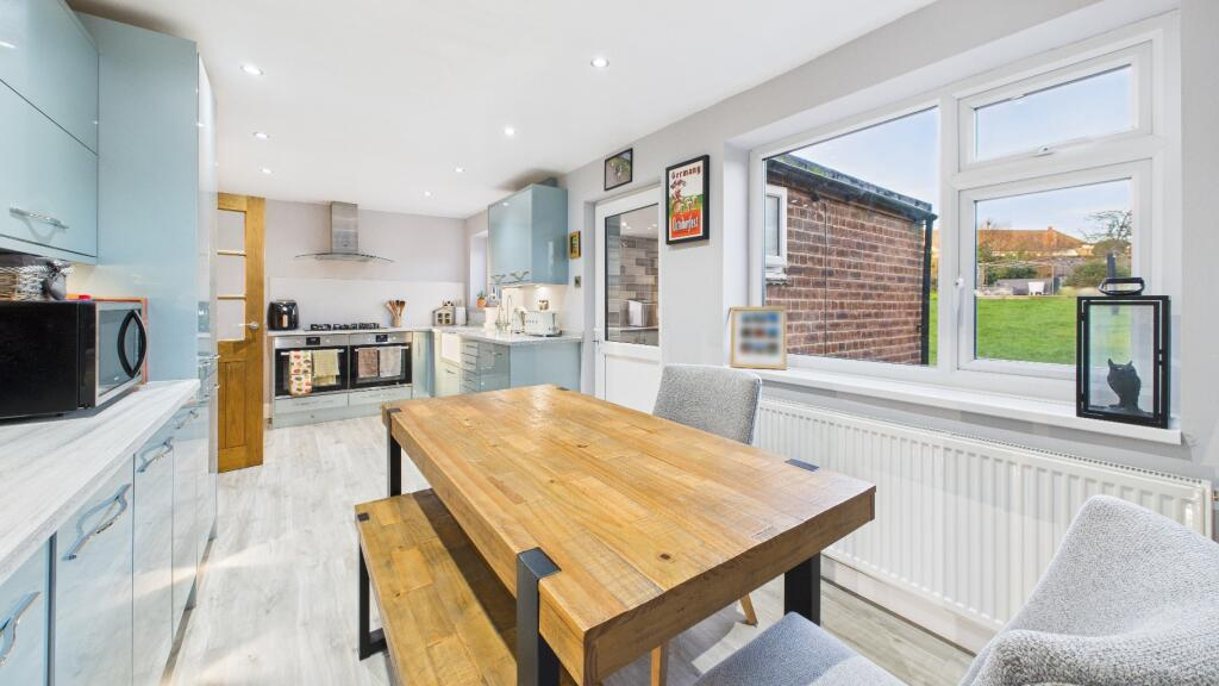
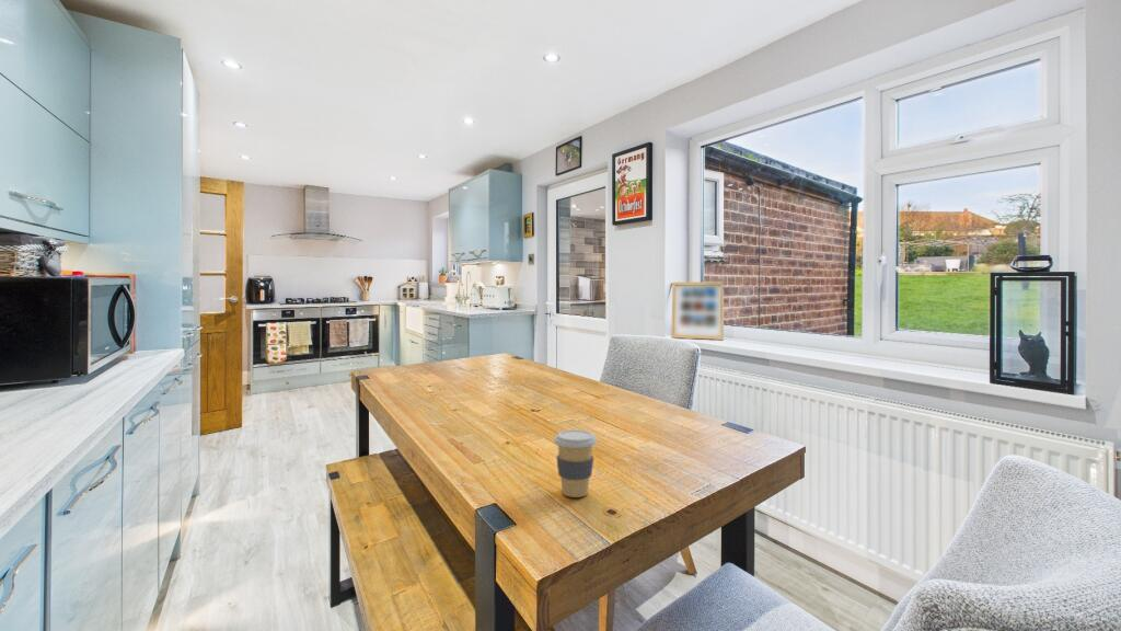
+ coffee cup [553,429,598,498]
